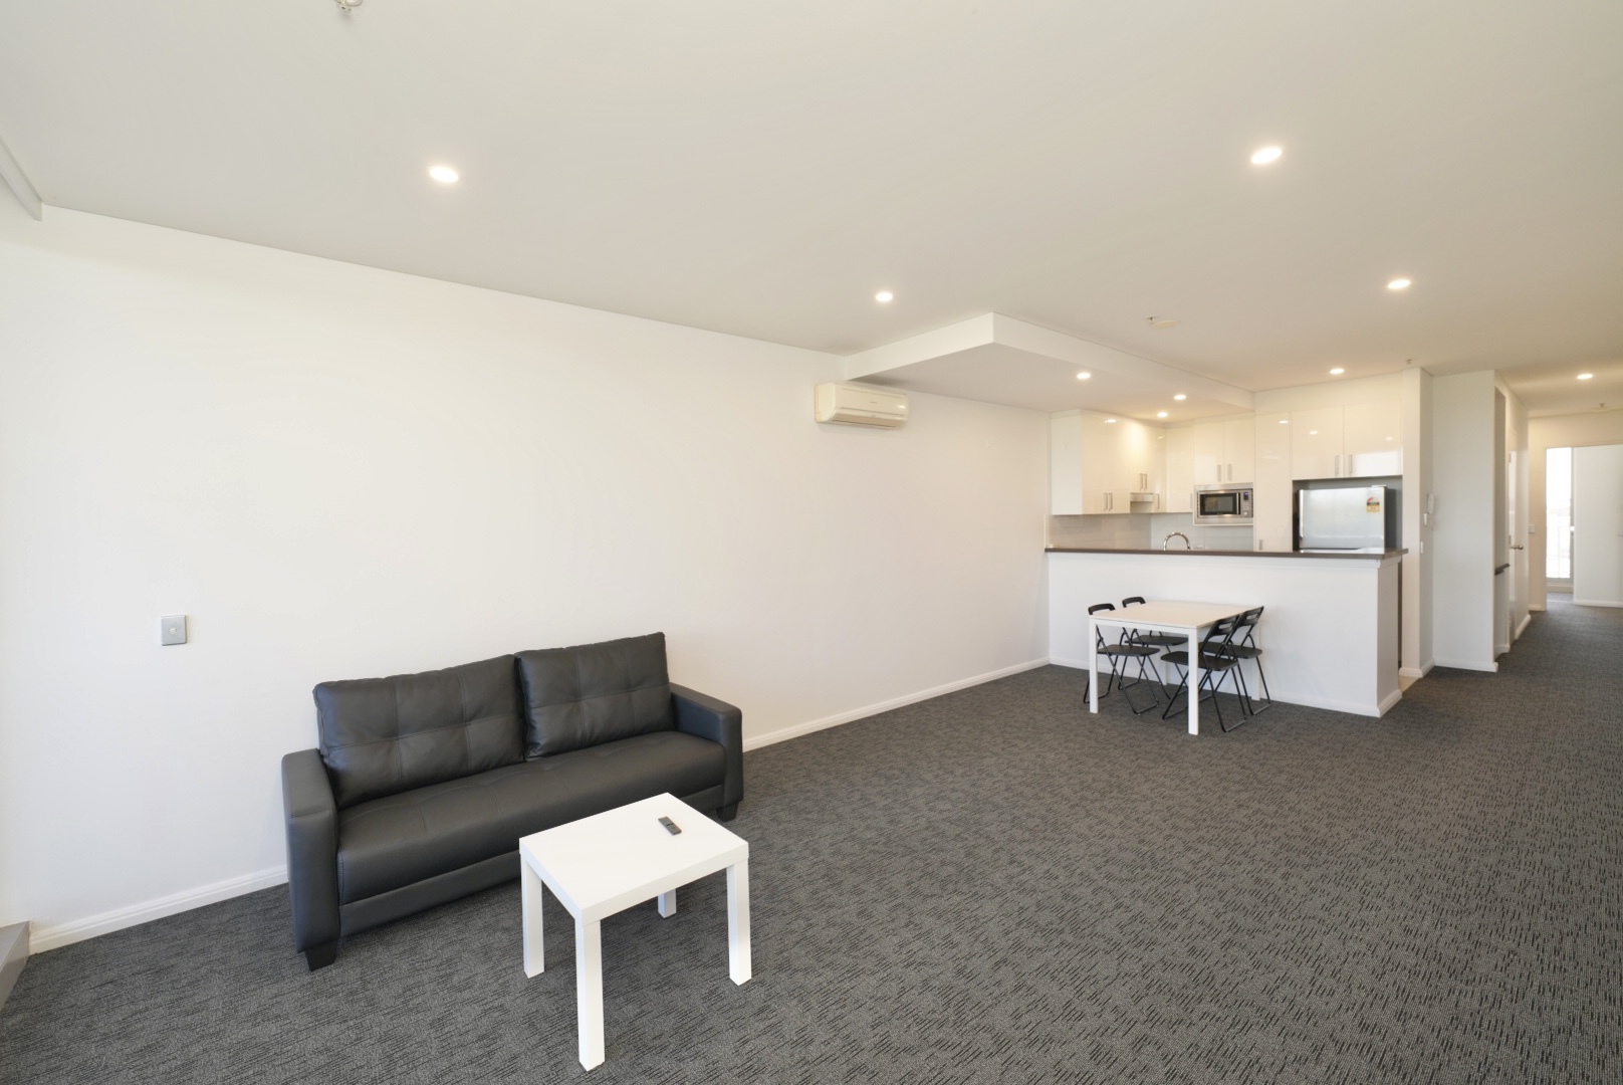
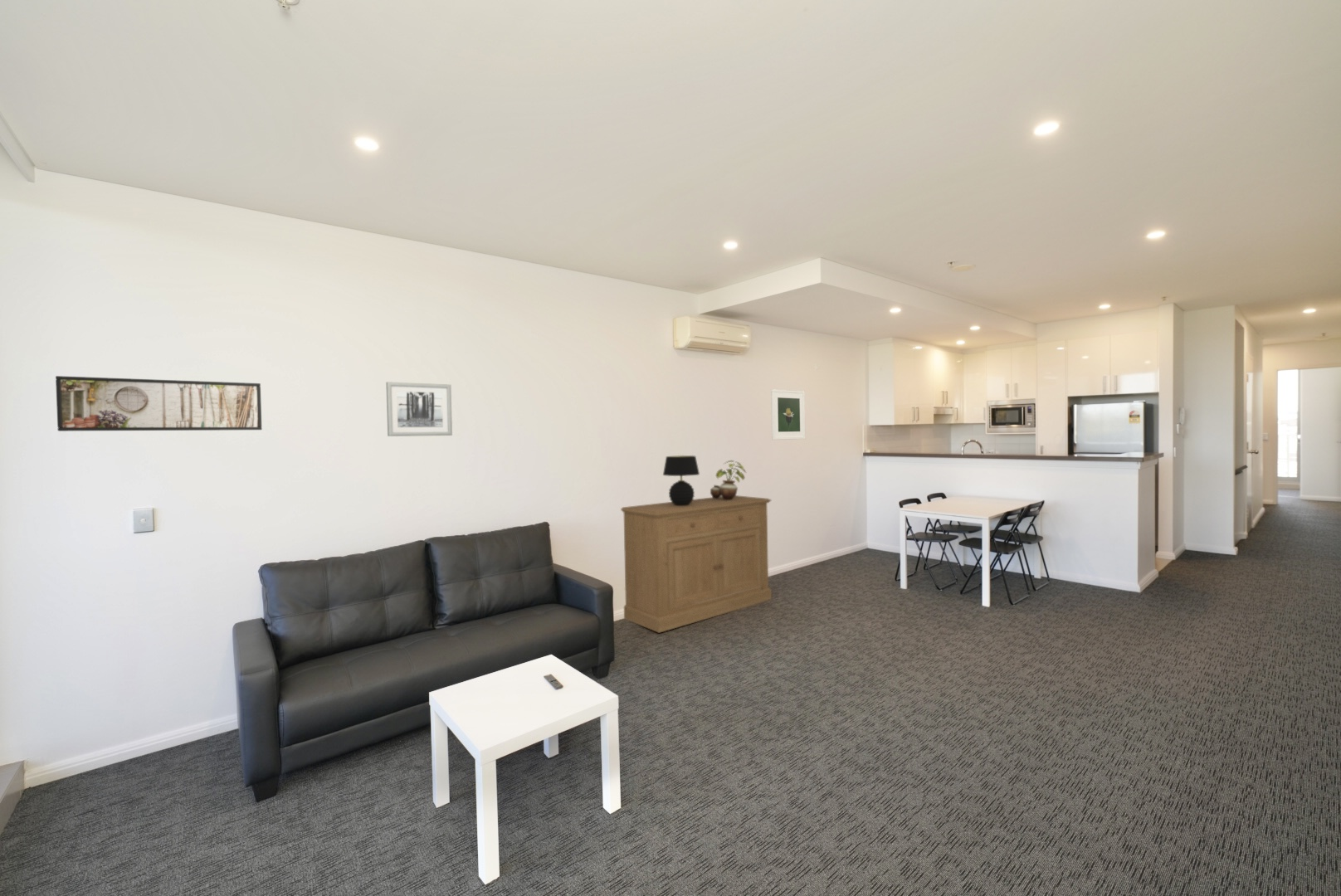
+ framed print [770,388,806,441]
+ wall art [385,381,453,437]
+ potted plant [710,460,747,499]
+ sideboard [620,494,773,634]
+ table lamp [662,455,700,506]
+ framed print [55,375,263,432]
